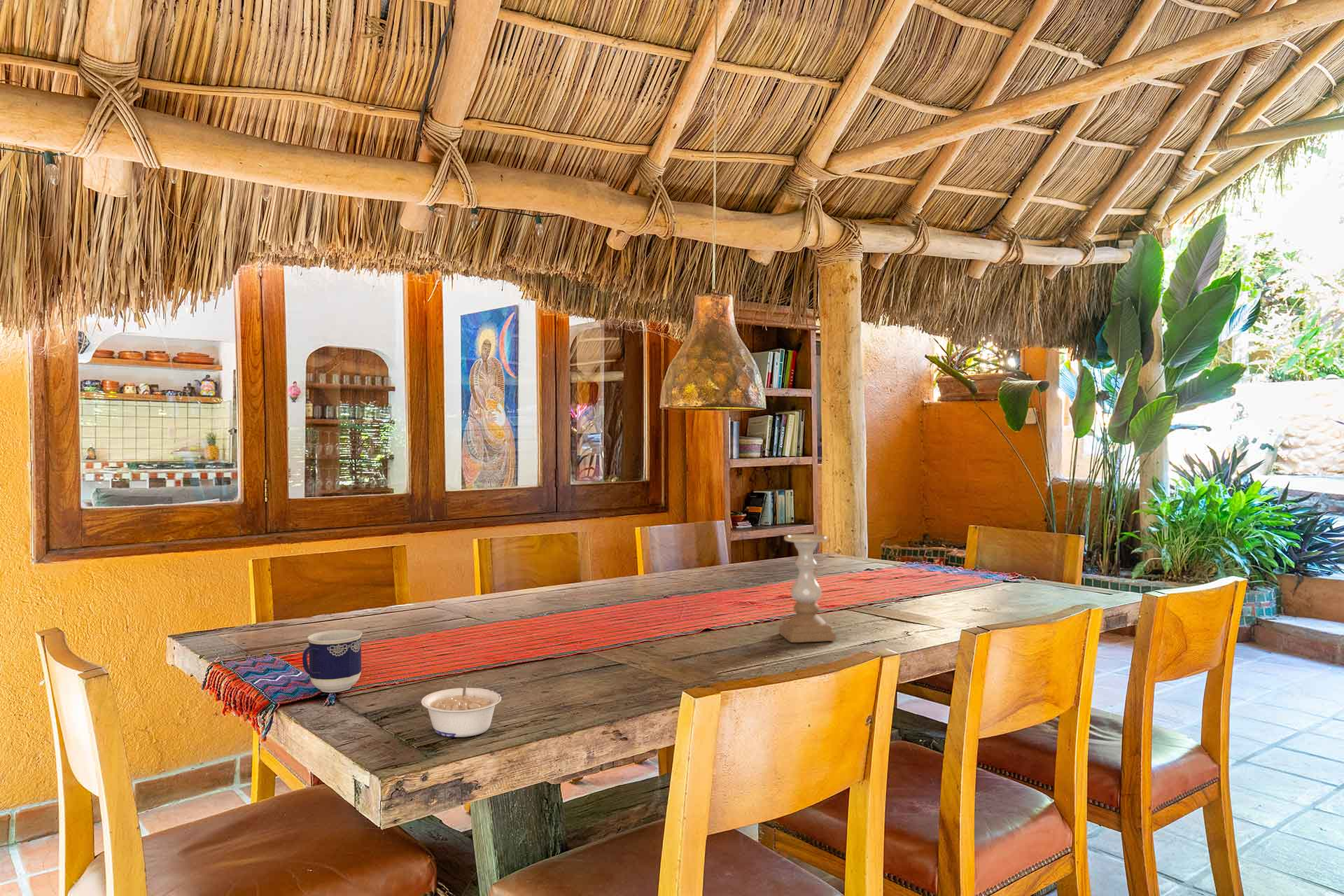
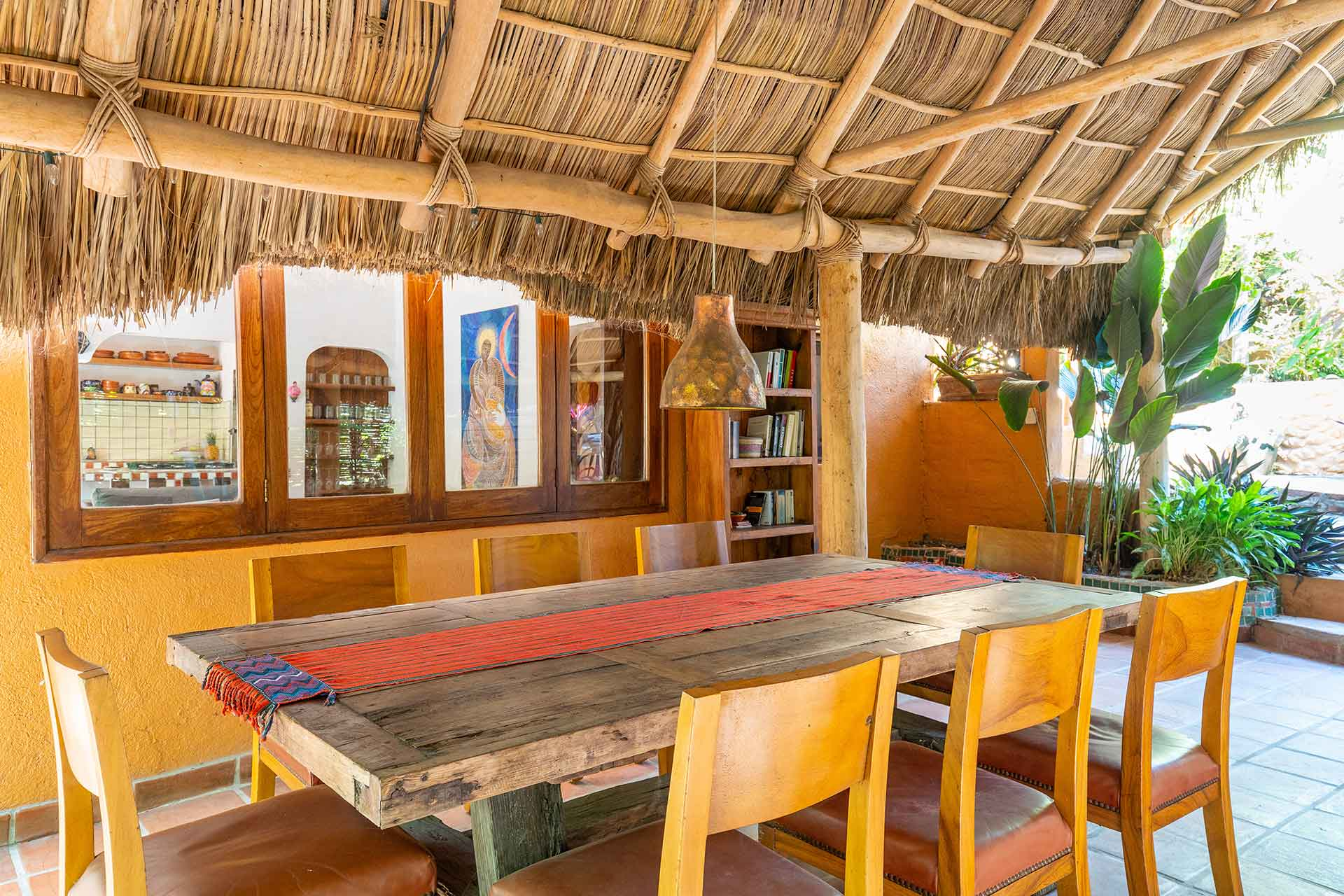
- legume [421,676,502,738]
- candle holder [778,533,837,643]
- cup [302,629,363,693]
